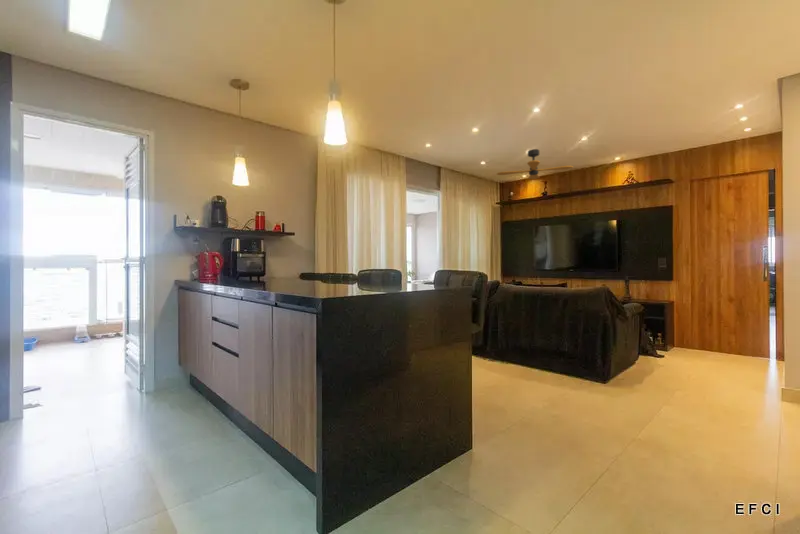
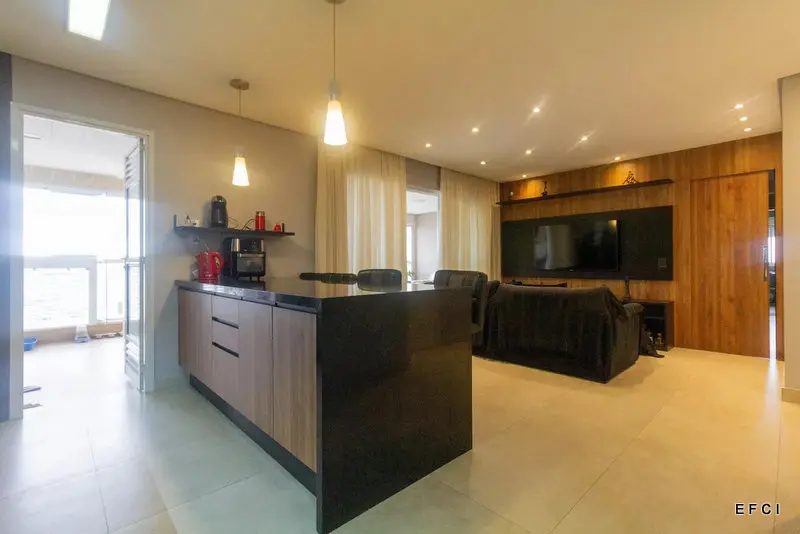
- ceiling fan [496,148,574,180]
